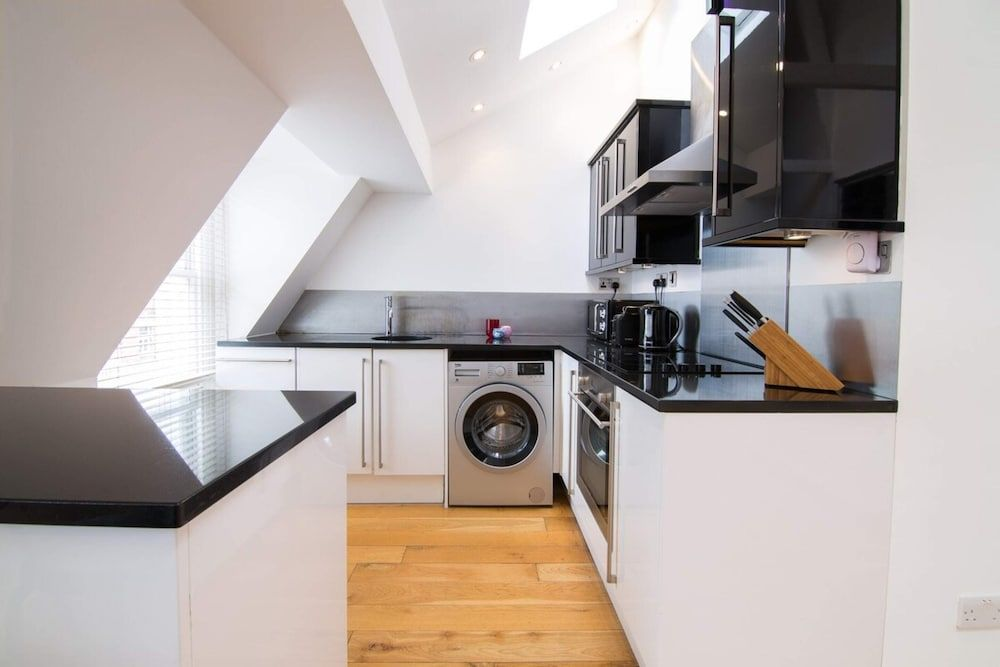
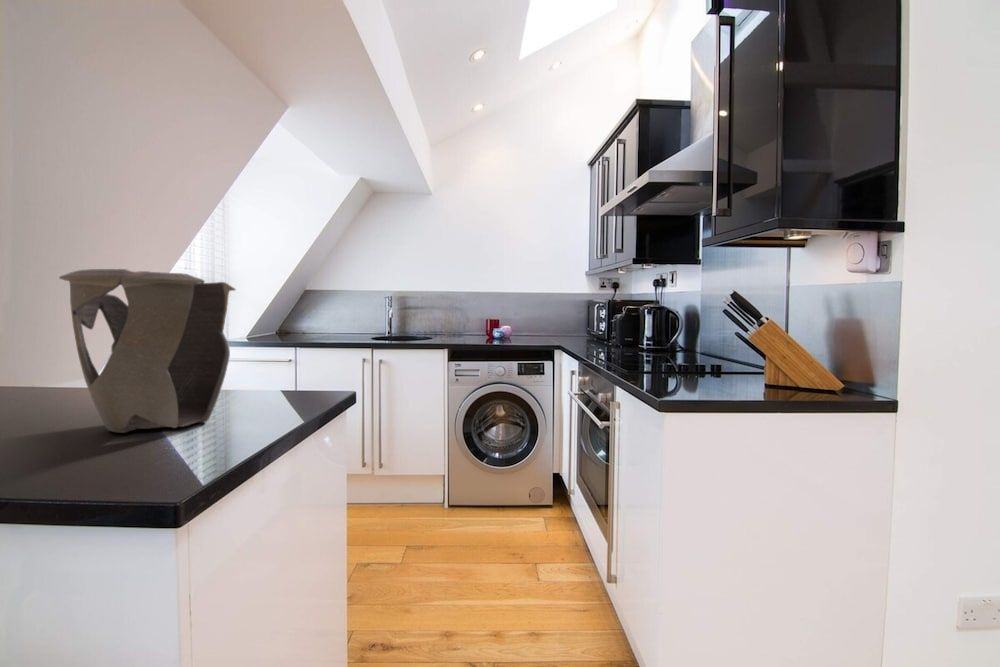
+ decorative bowl [58,268,237,434]
